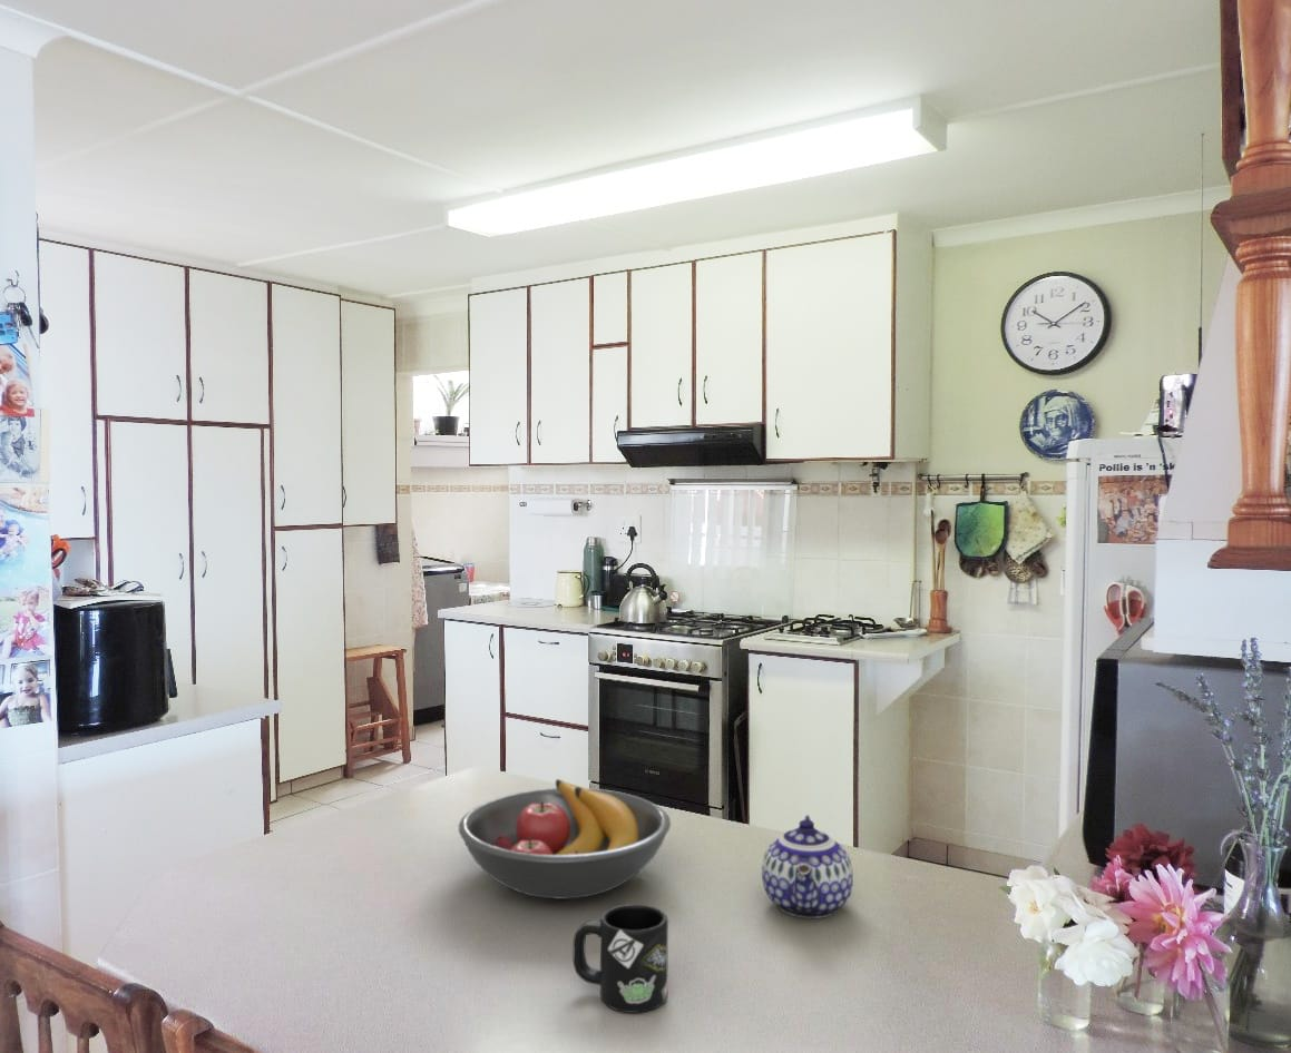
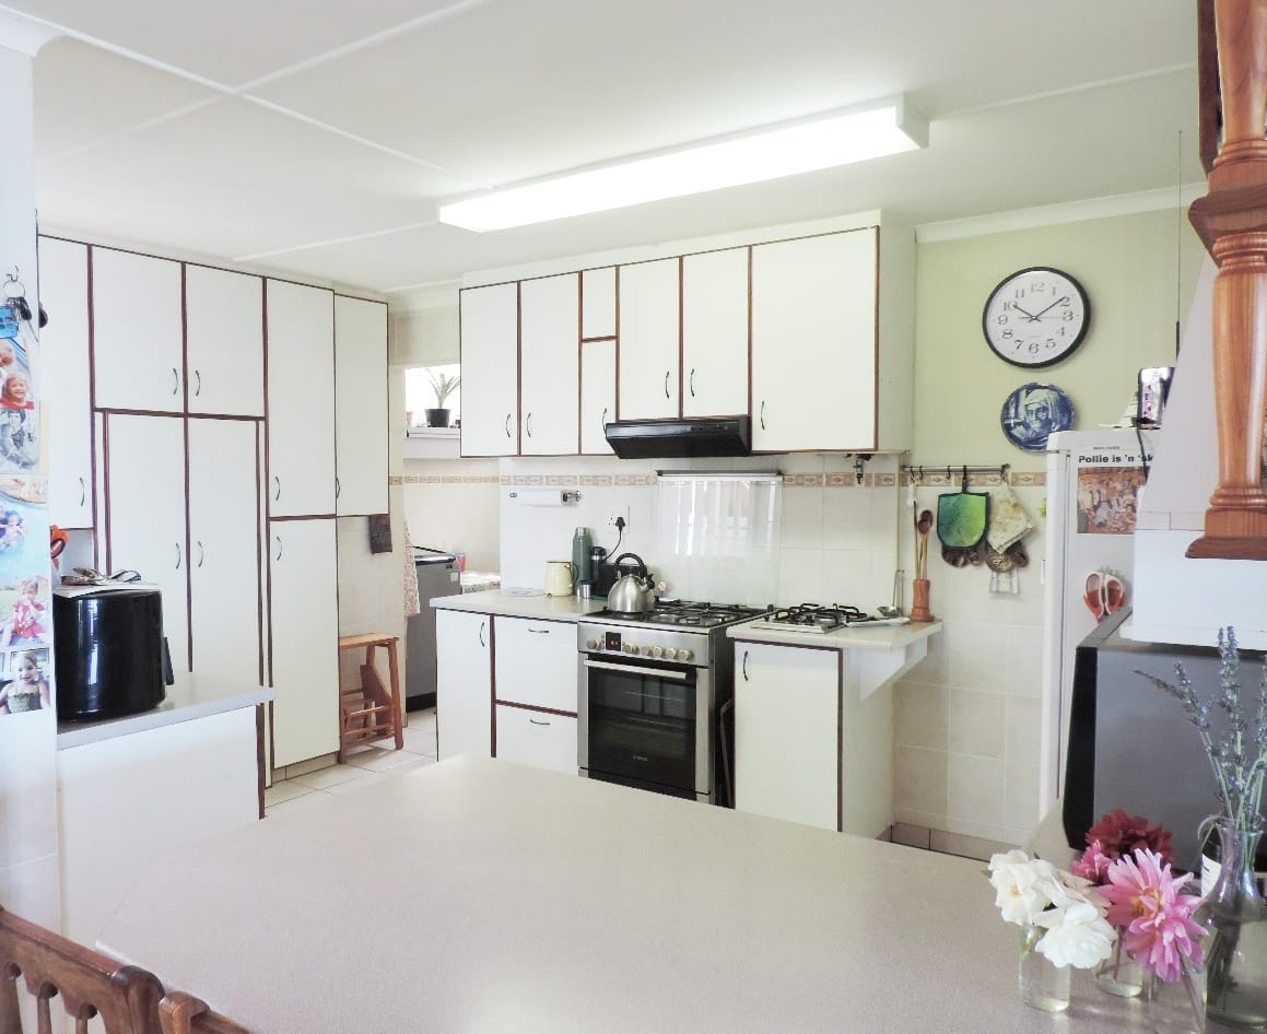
- teapot [761,814,854,919]
- mug [573,903,669,1014]
- fruit bowl [458,778,672,899]
